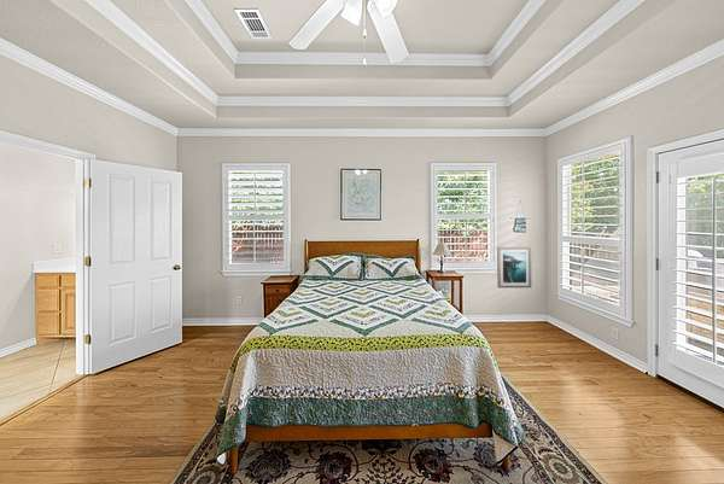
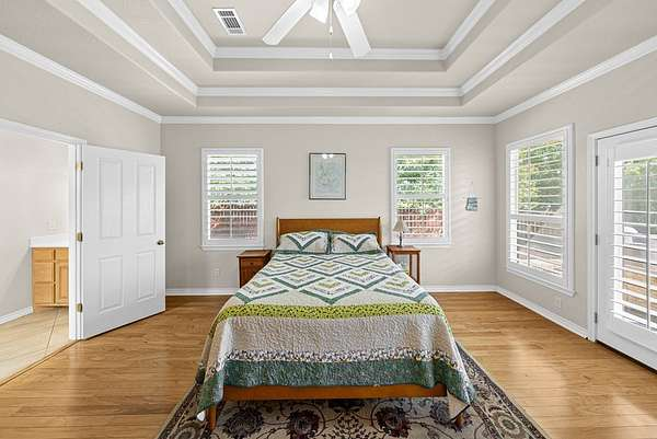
- wall art [496,246,532,288]
